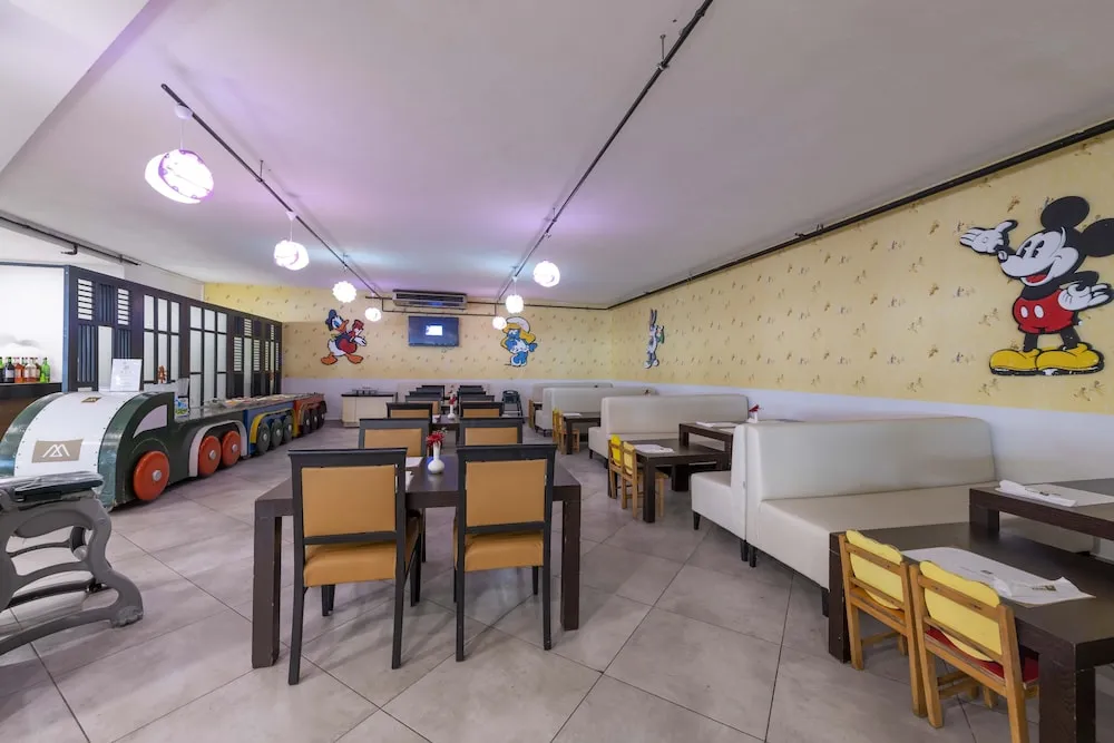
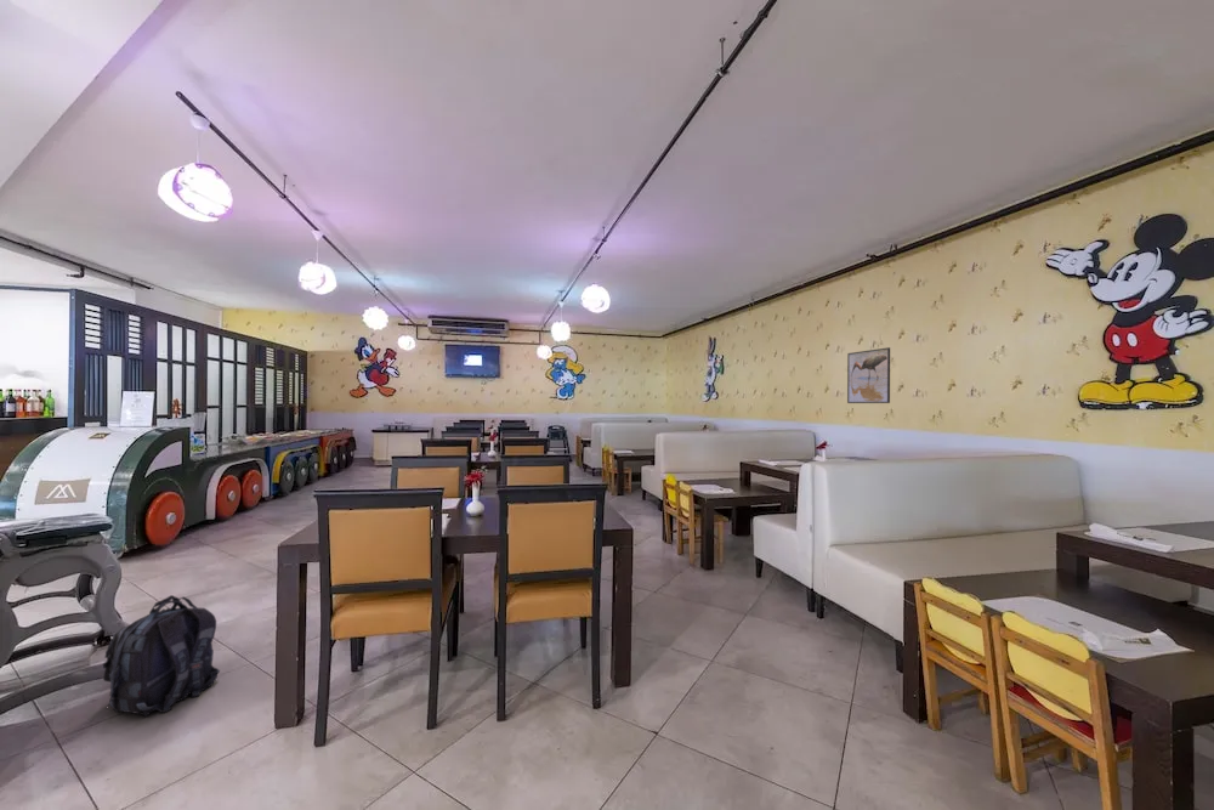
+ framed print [846,346,891,404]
+ backpack [102,594,221,719]
